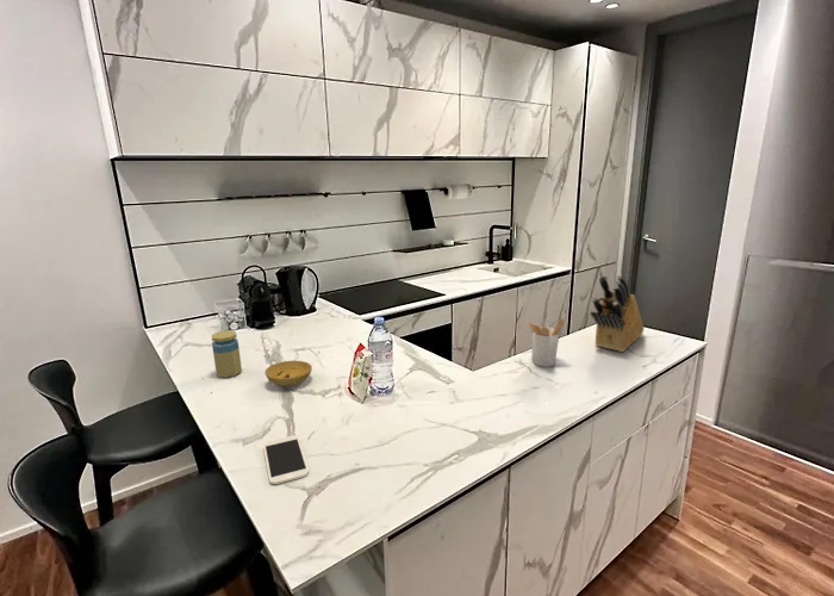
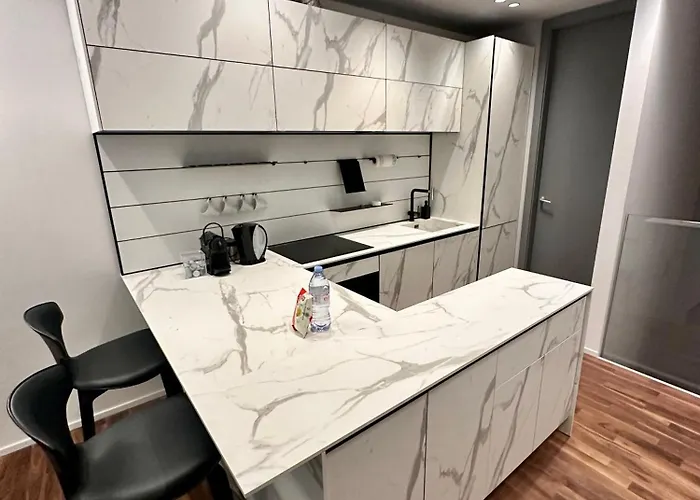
- bowl [263,360,313,387]
- jar [211,329,243,379]
- knife block [590,274,646,353]
- smartphone [262,435,310,485]
- utensil holder [525,317,565,368]
